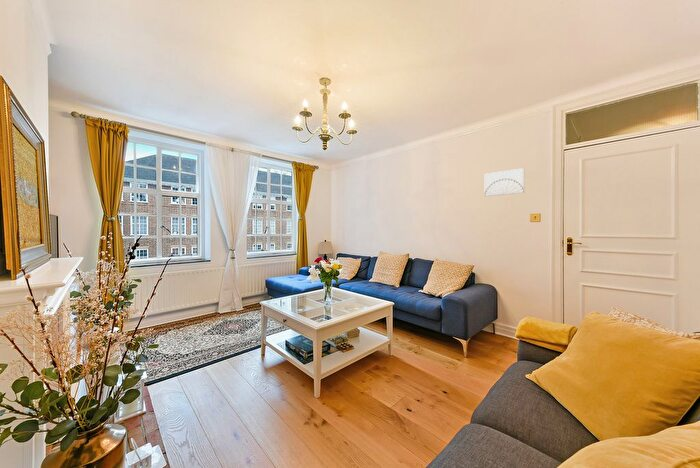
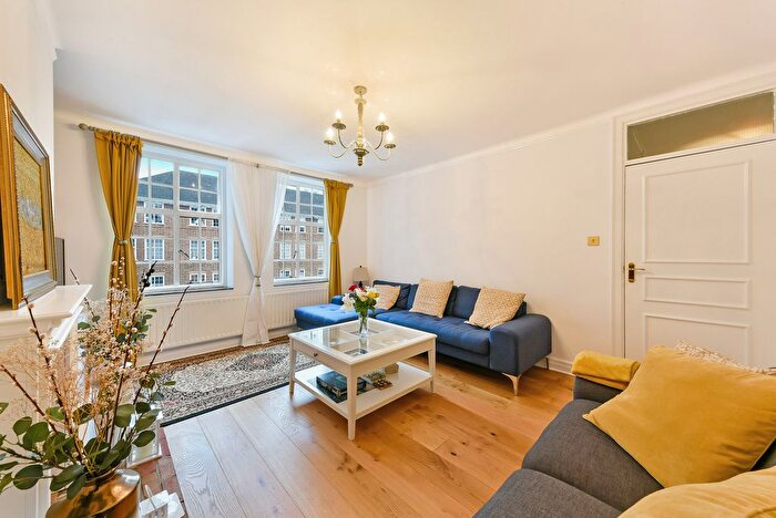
- wall art [484,167,526,197]
